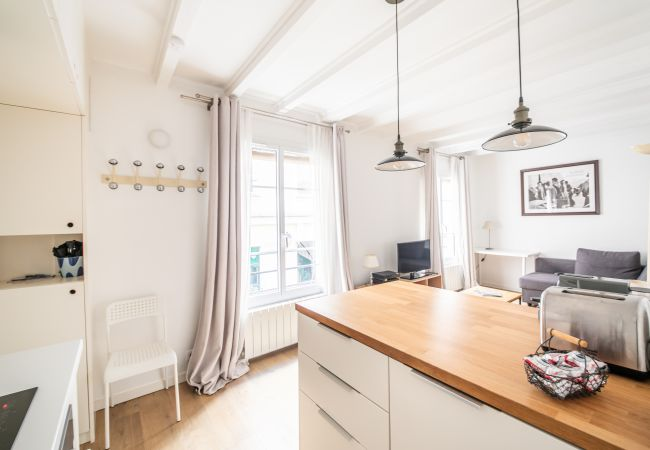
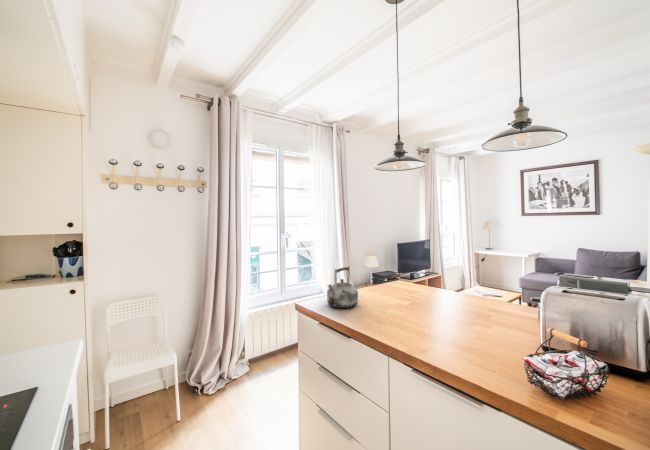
+ kettle [326,265,359,309]
